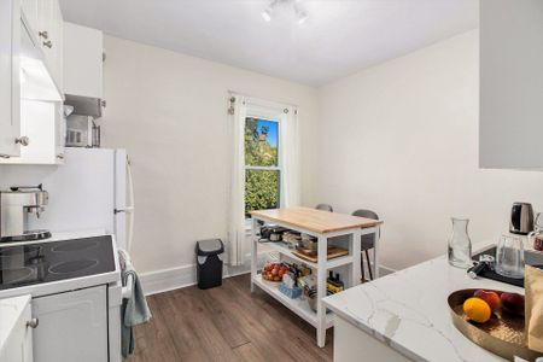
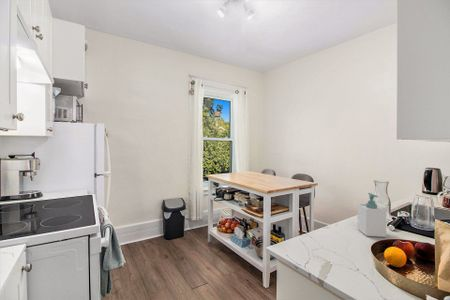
+ soap bottle [357,192,387,238]
